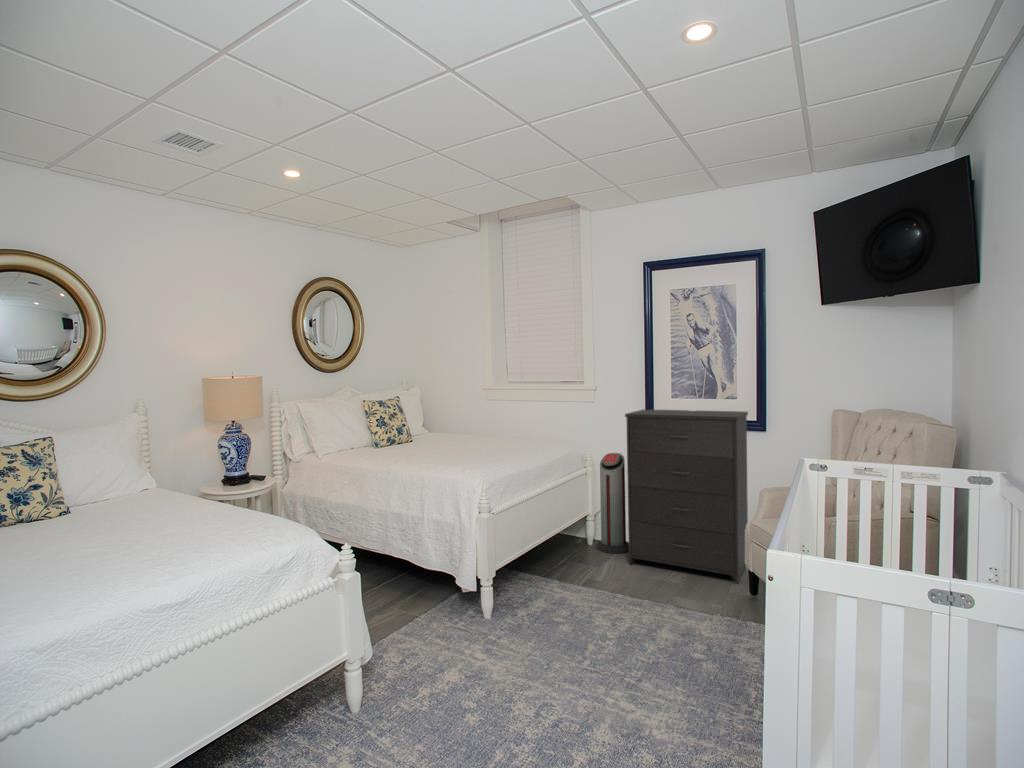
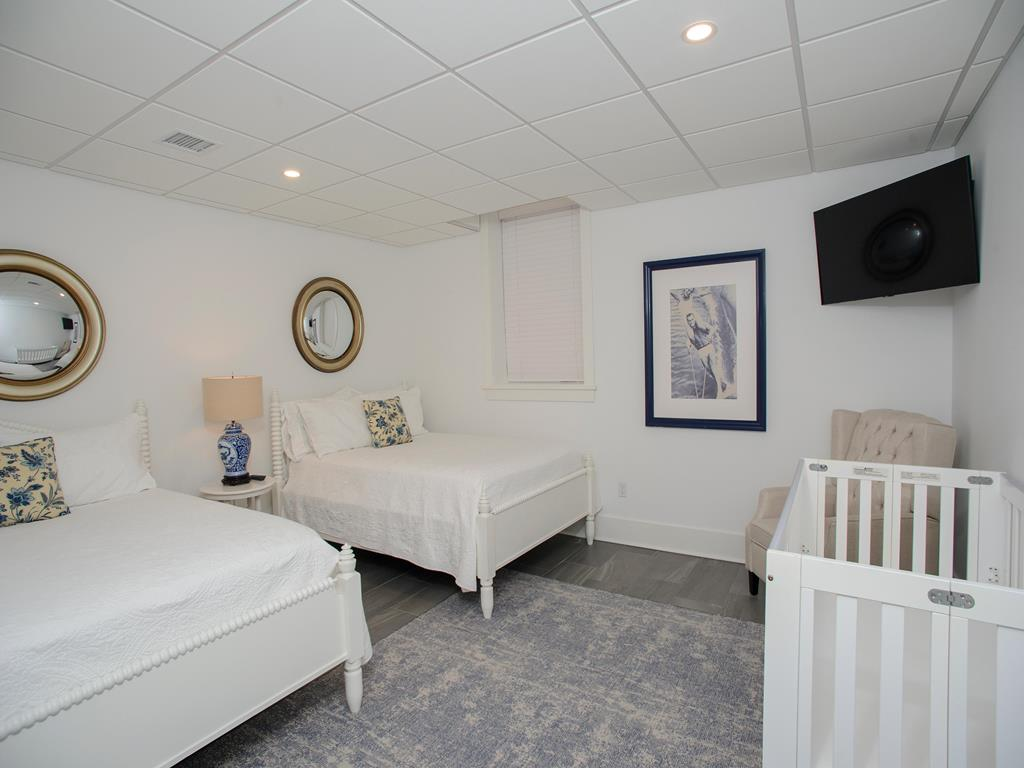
- dresser [624,408,749,585]
- air purifier [596,452,629,554]
